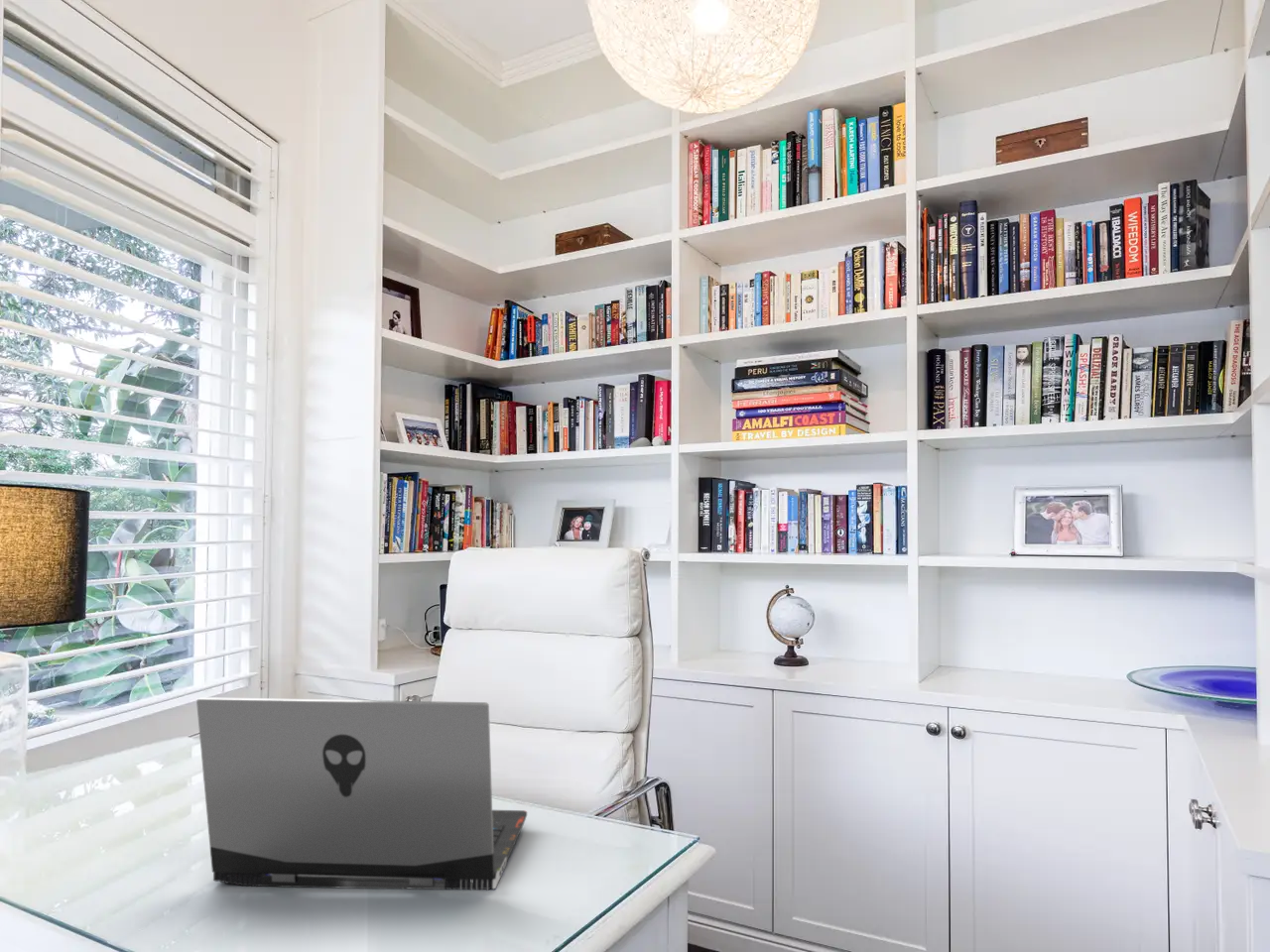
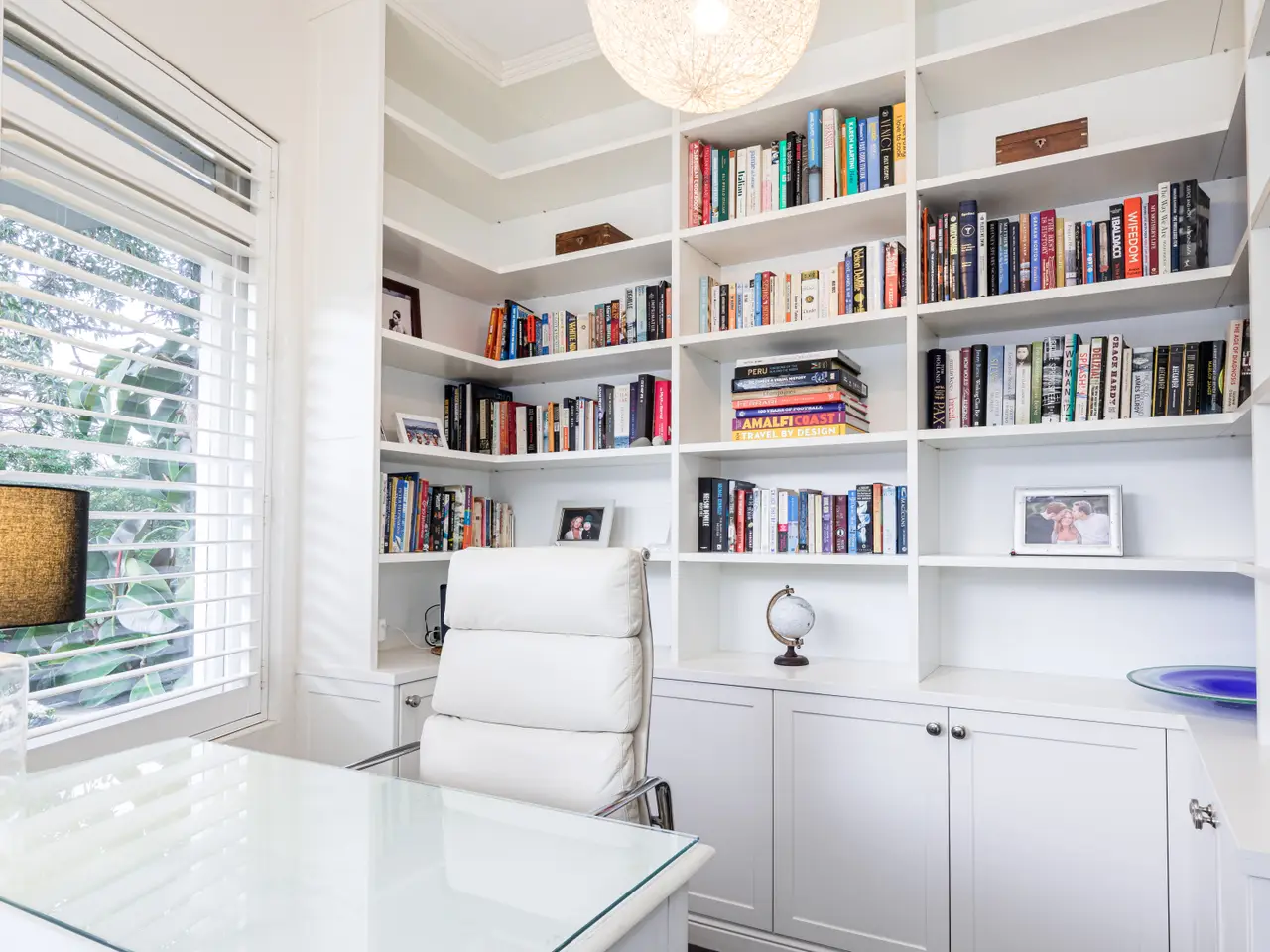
- laptop computer [195,696,528,892]
